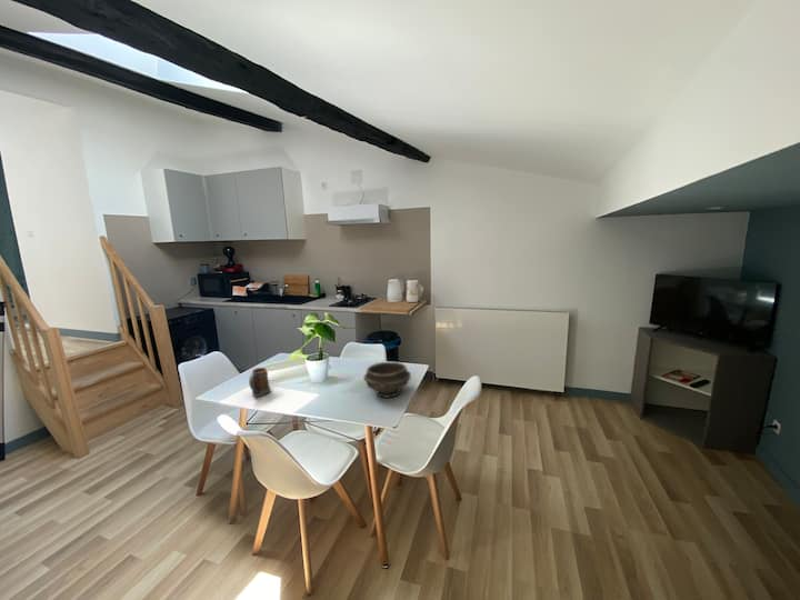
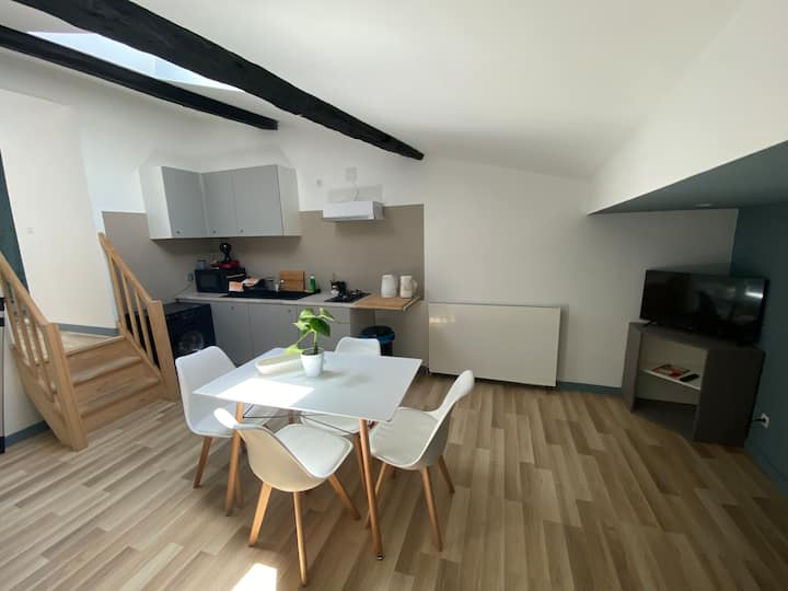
- bowl [362,361,412,399]
- mug [248,367,271,398]
